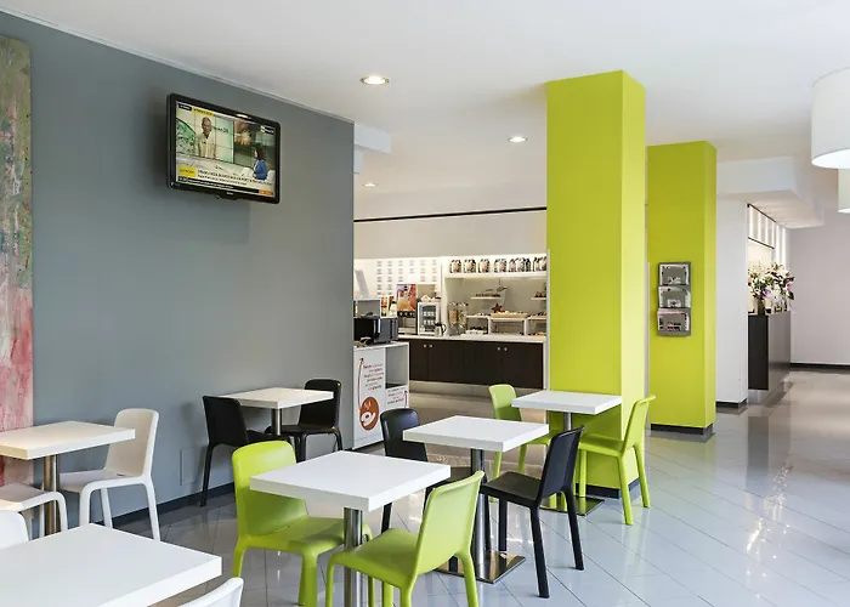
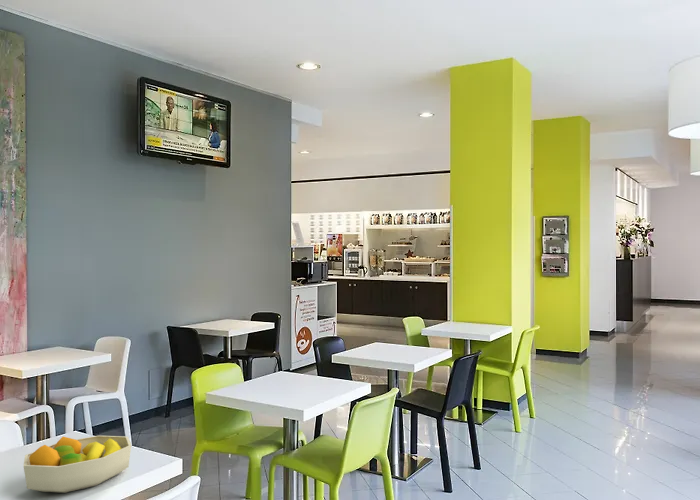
+ fruit bowl [23,435,132,494]
